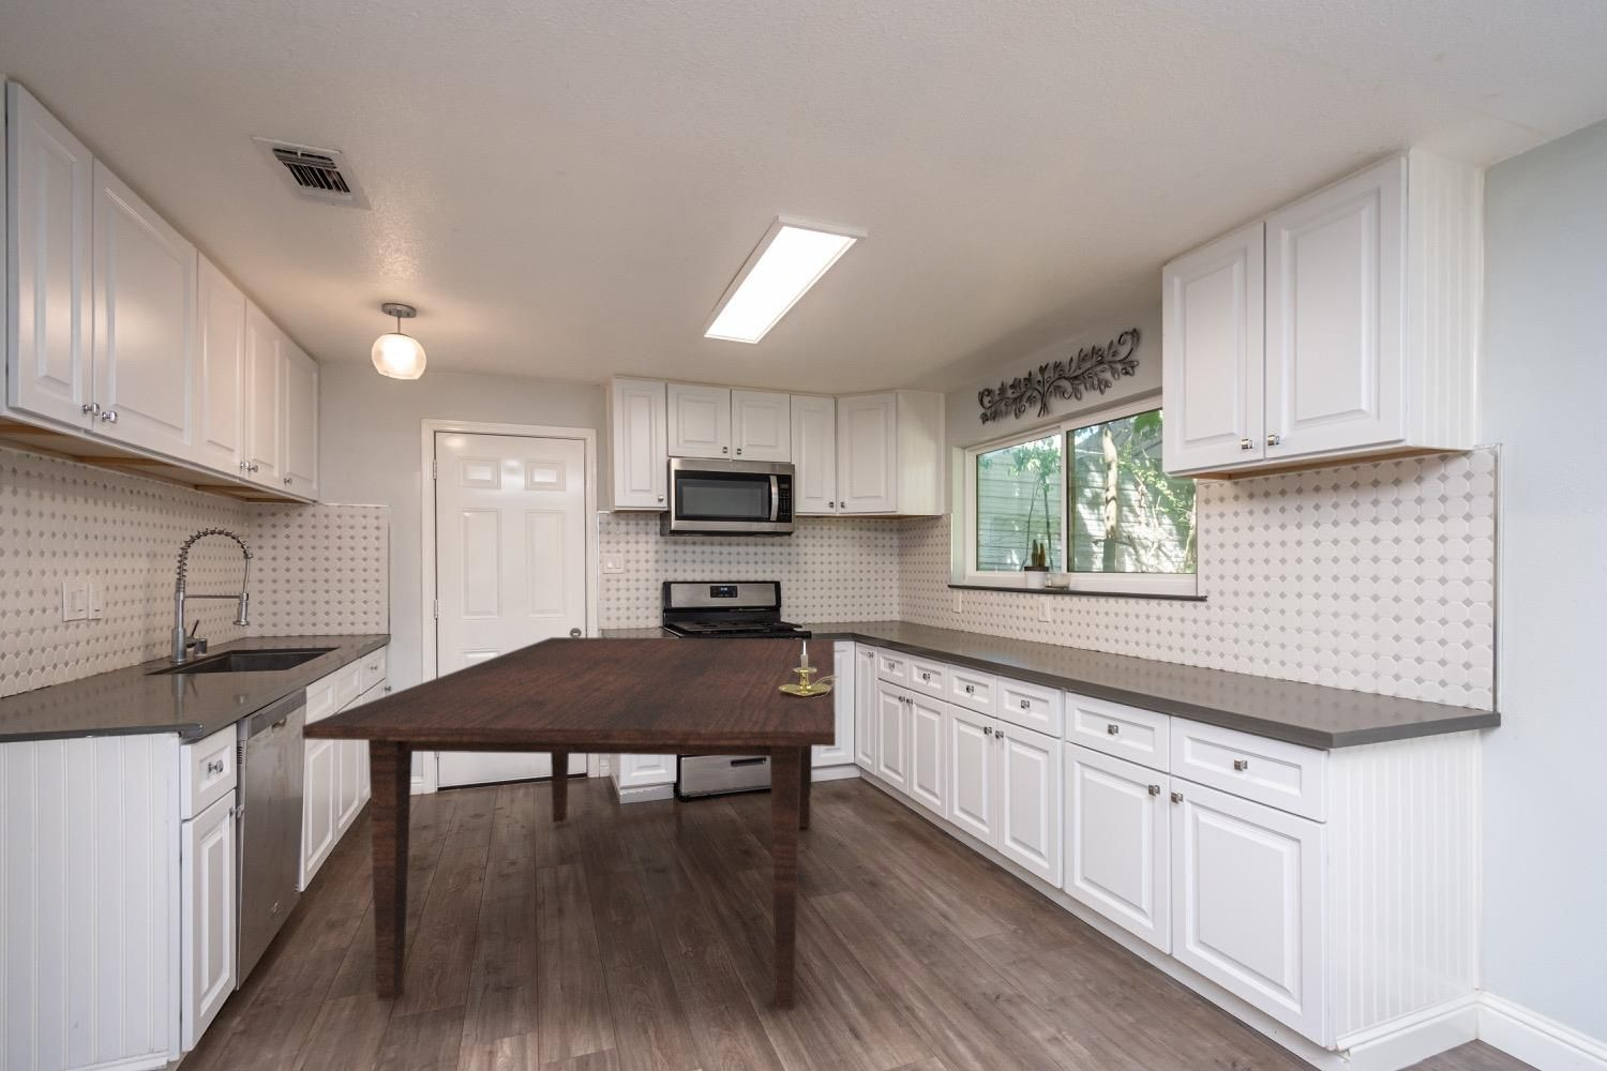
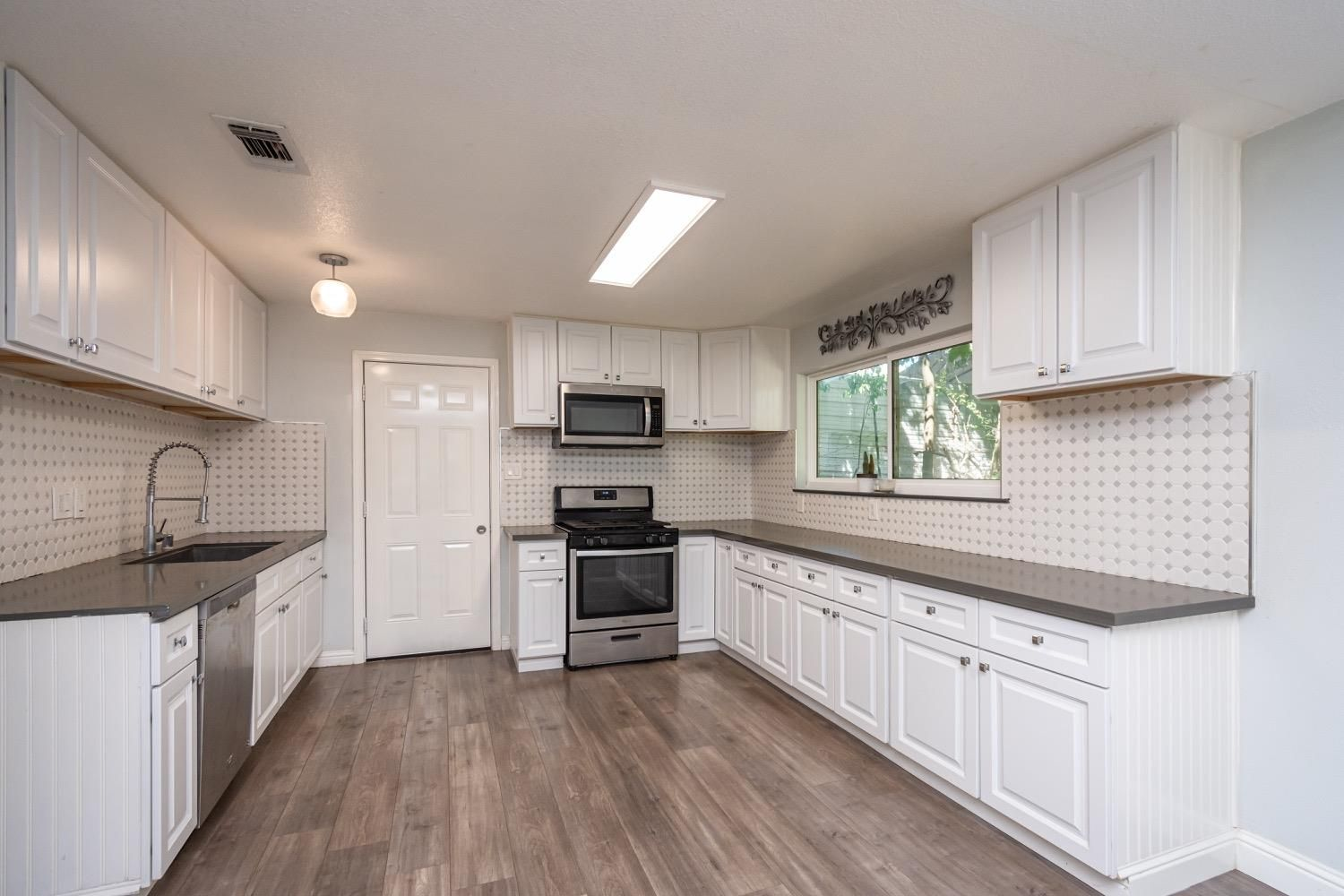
- table [301,636,837,1010]
- candle holder [778,642,838,697]
